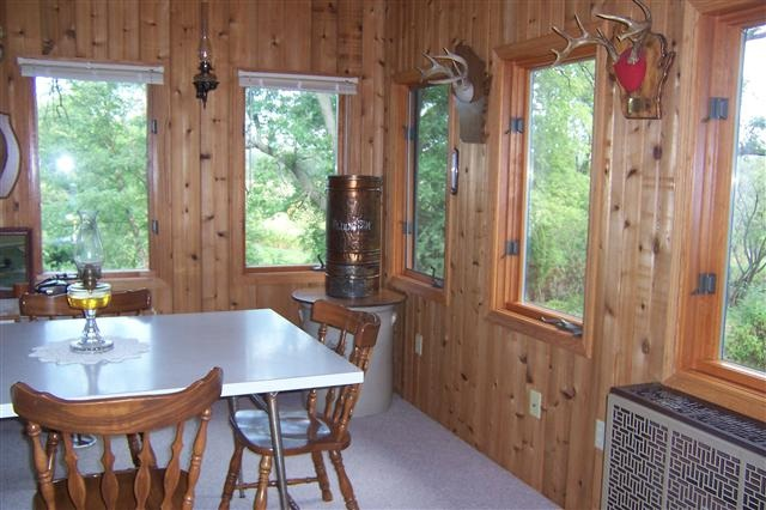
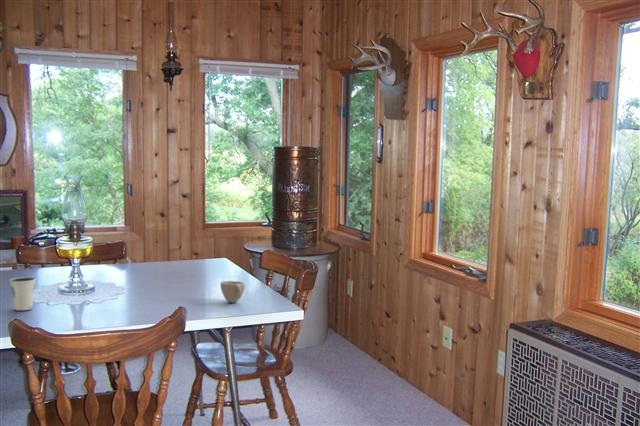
+ cup [220,280,246,303]
+ dixie cup [9,276,37,311]
